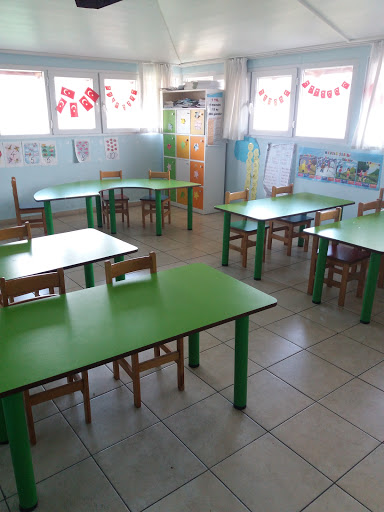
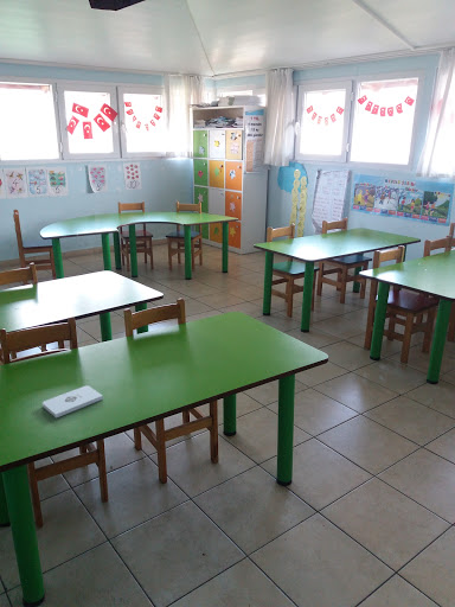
+ notepad [41,384,104,420]
